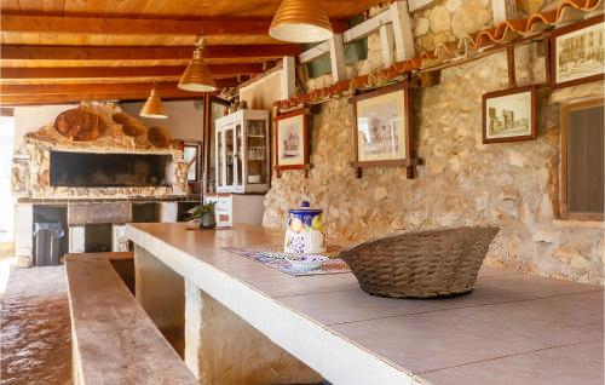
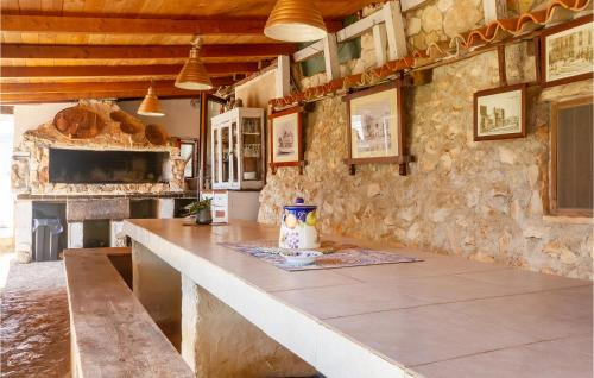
- fruit basket [338,223,502,299]
